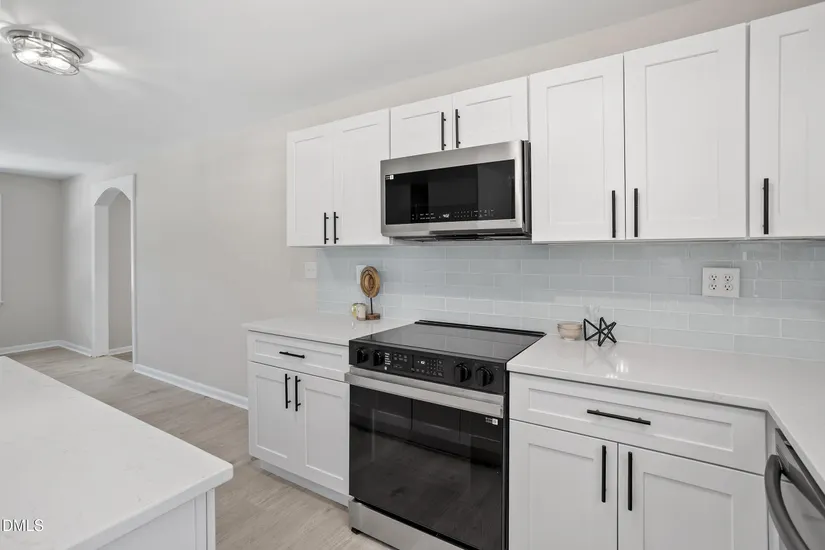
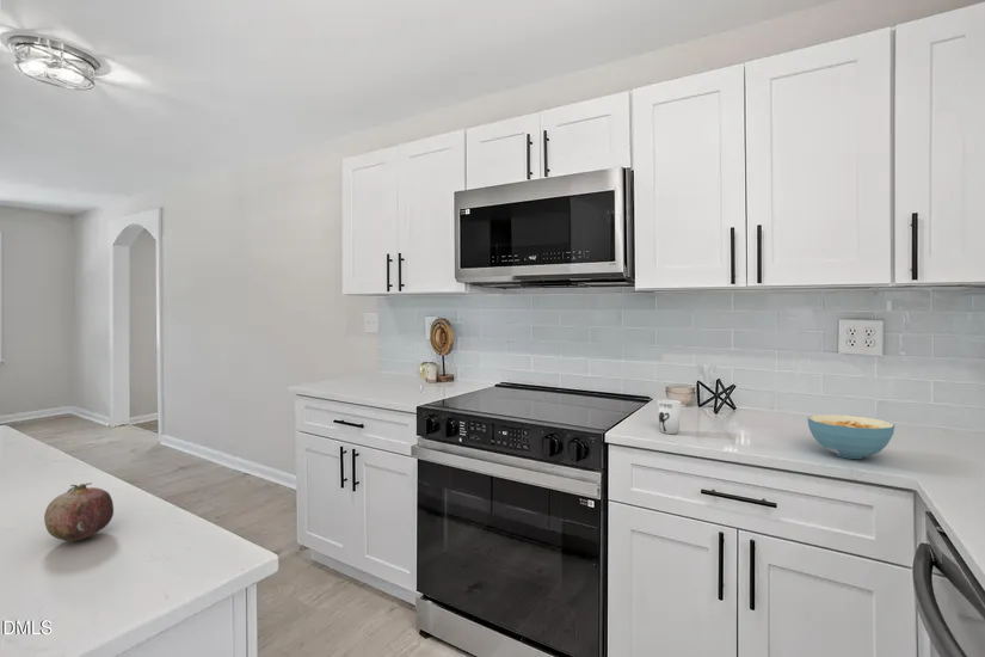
+ fruit [43,481,115,542]
+ cup [657,398,683,435]
+ cereal bowl [806,413,897,460]
